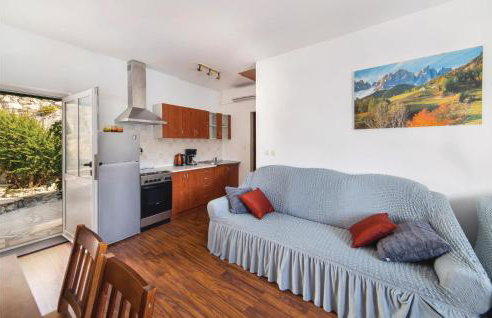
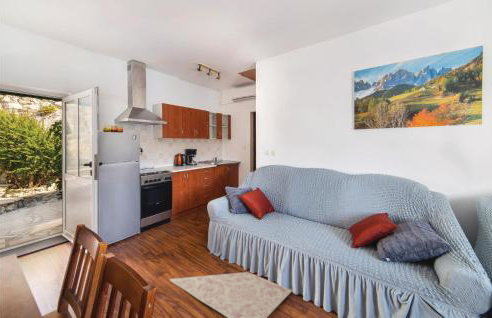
+ rug [169,271,293,318]
